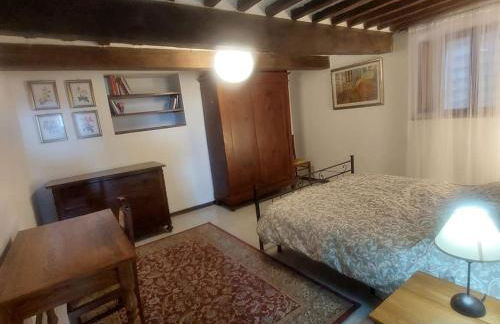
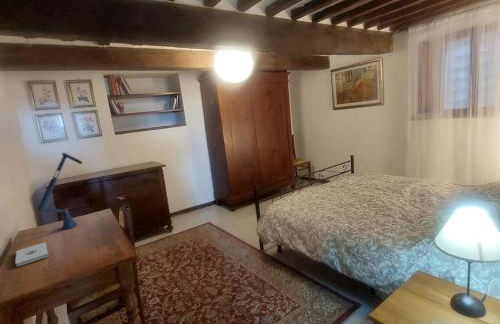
+ notepad [14,241,49,267]
+ desk lamp [37,151,83,230]
